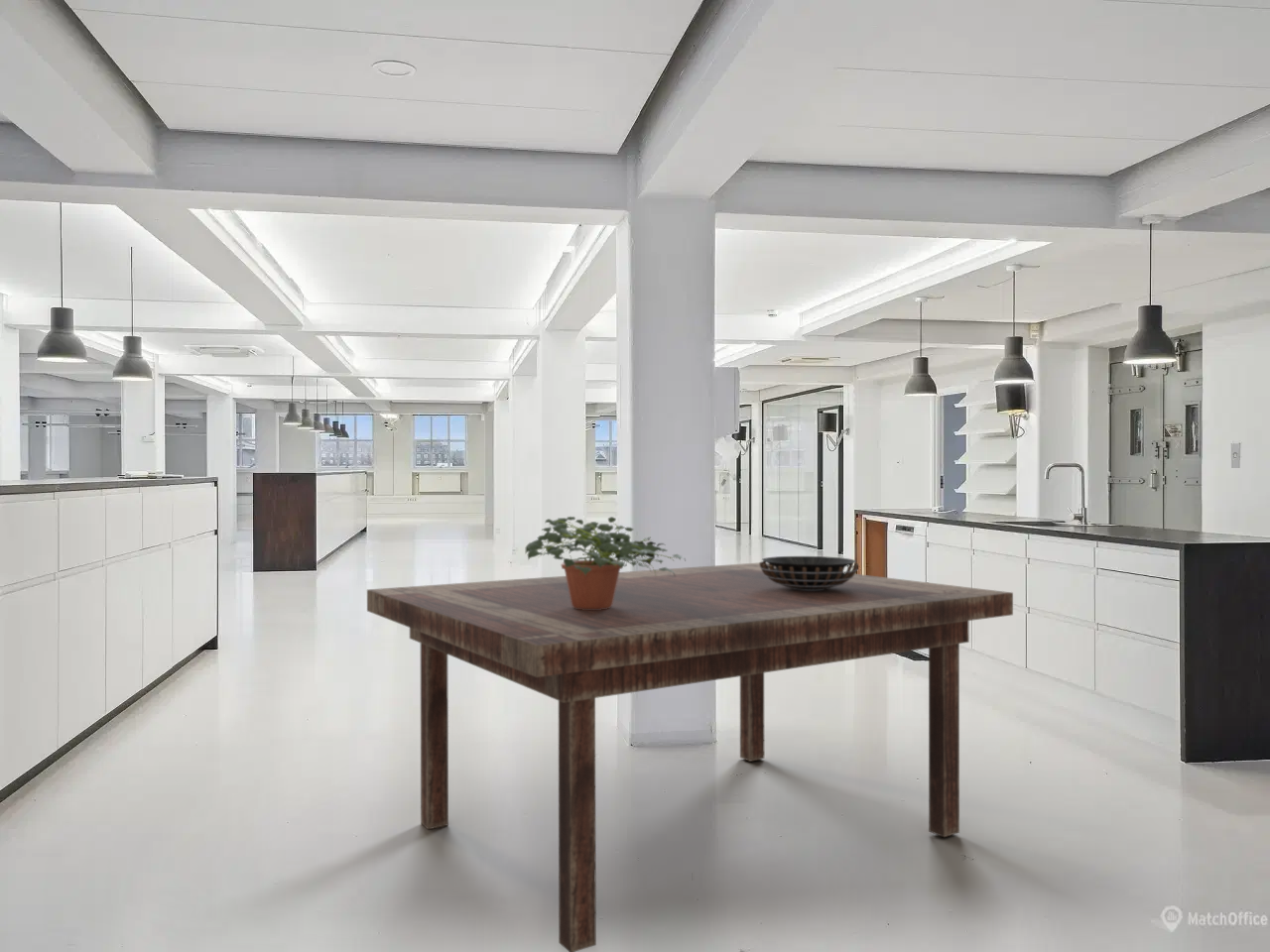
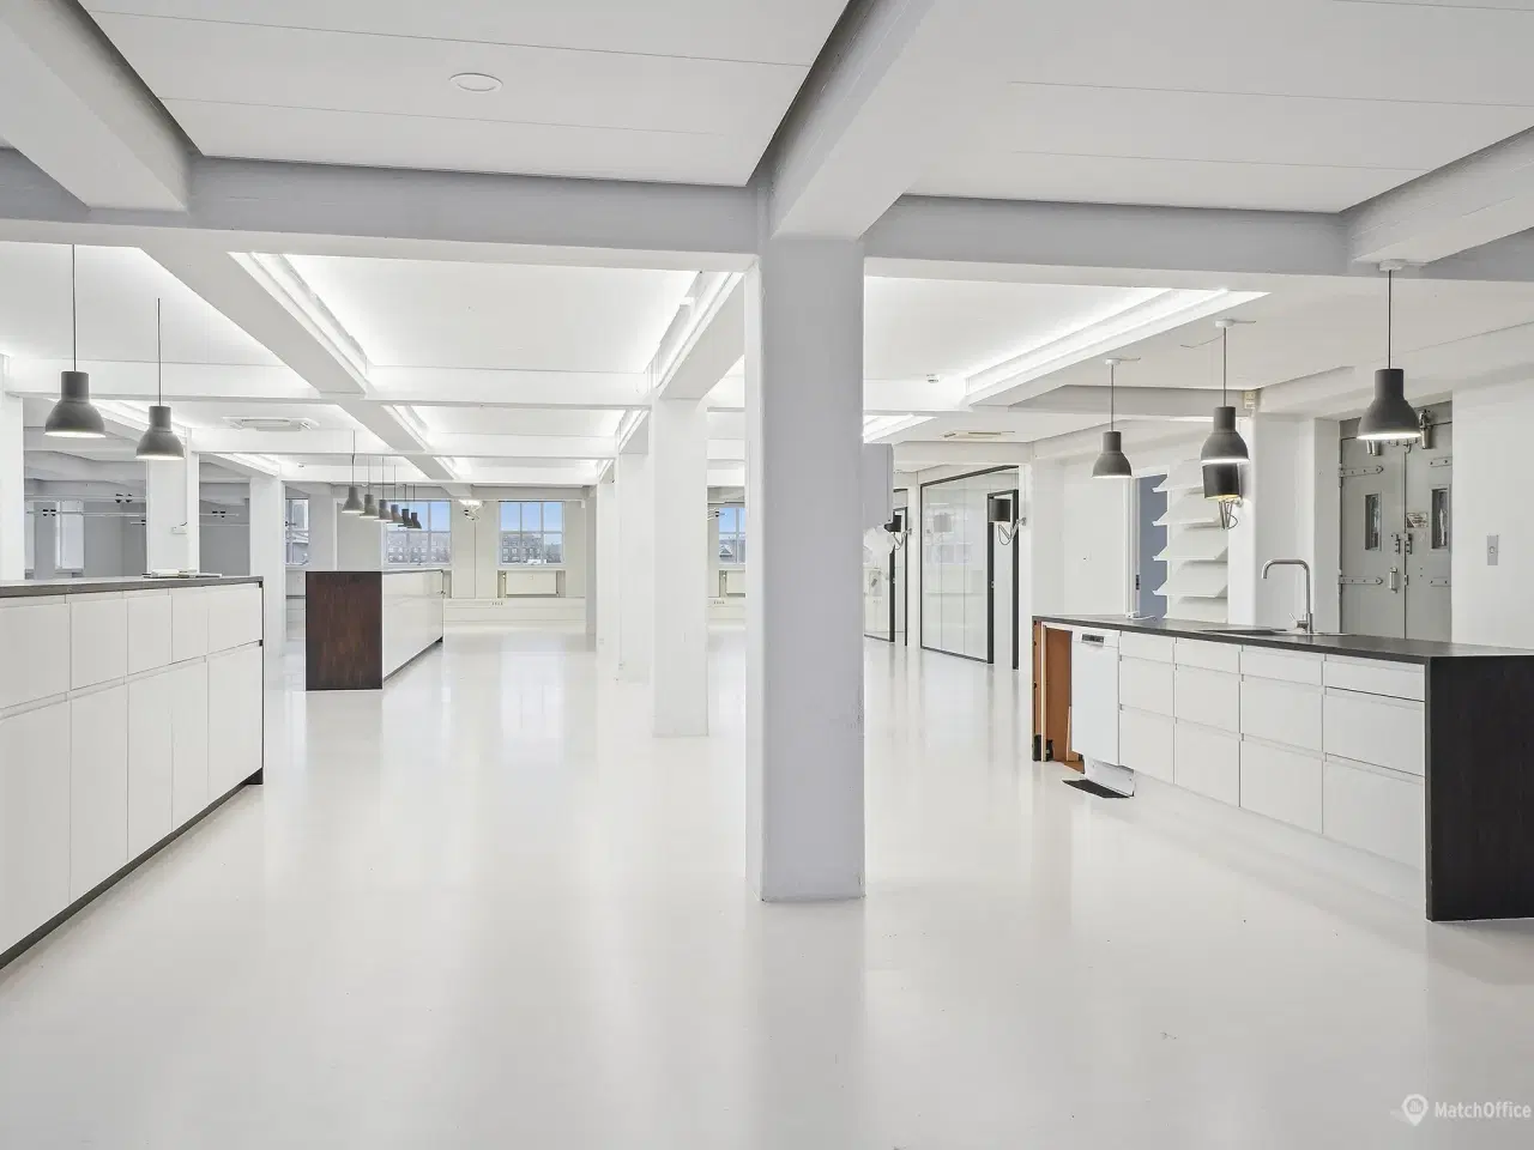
- potted plant [524,516,687,610]
- decorative bowl [758,555,860,591]
- dining table [366,562,1014,952]
